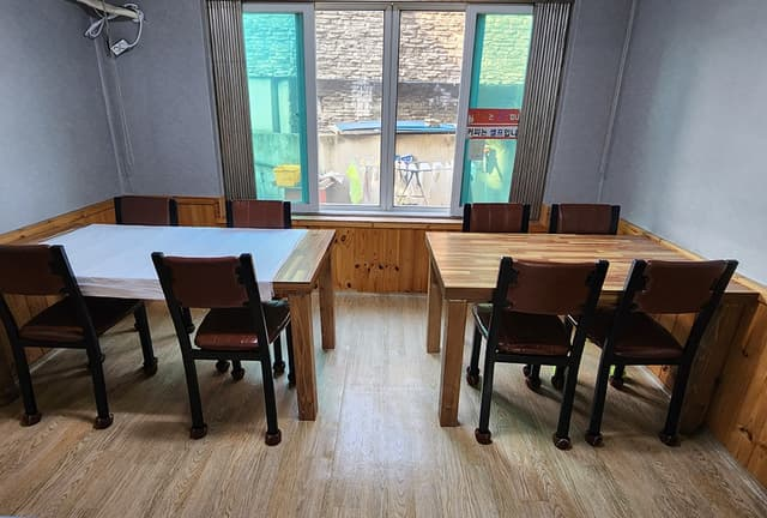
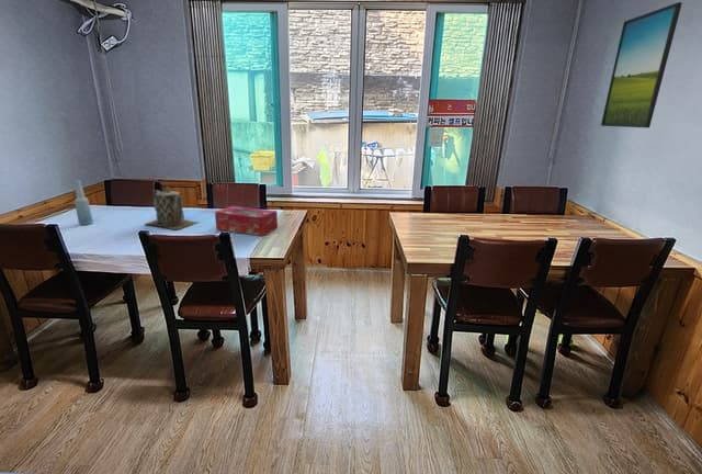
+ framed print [600,1,683,128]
+ teapot [145,185,200,230]
+ bottle [73,179,94,226]
+ tissue box [214,205,279,237]
